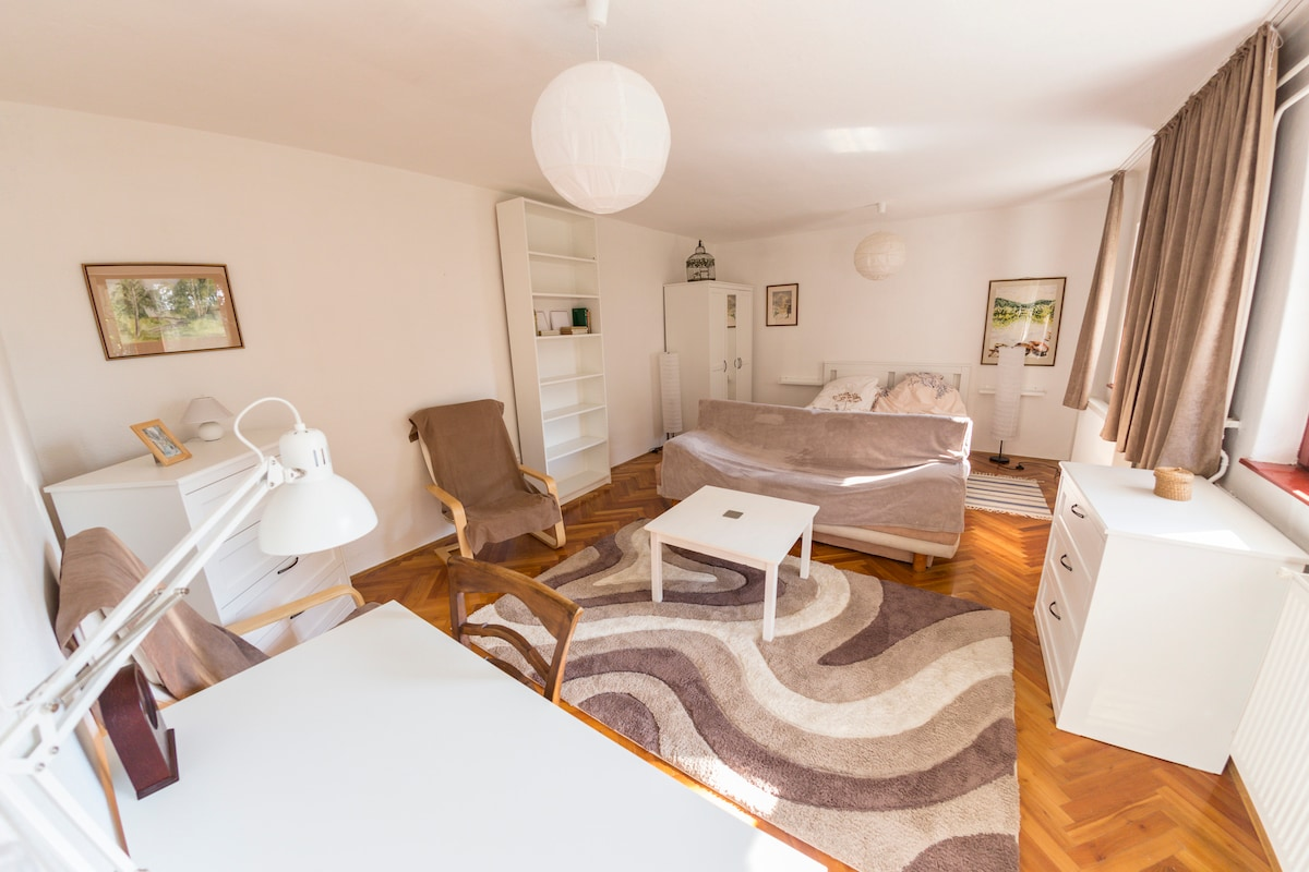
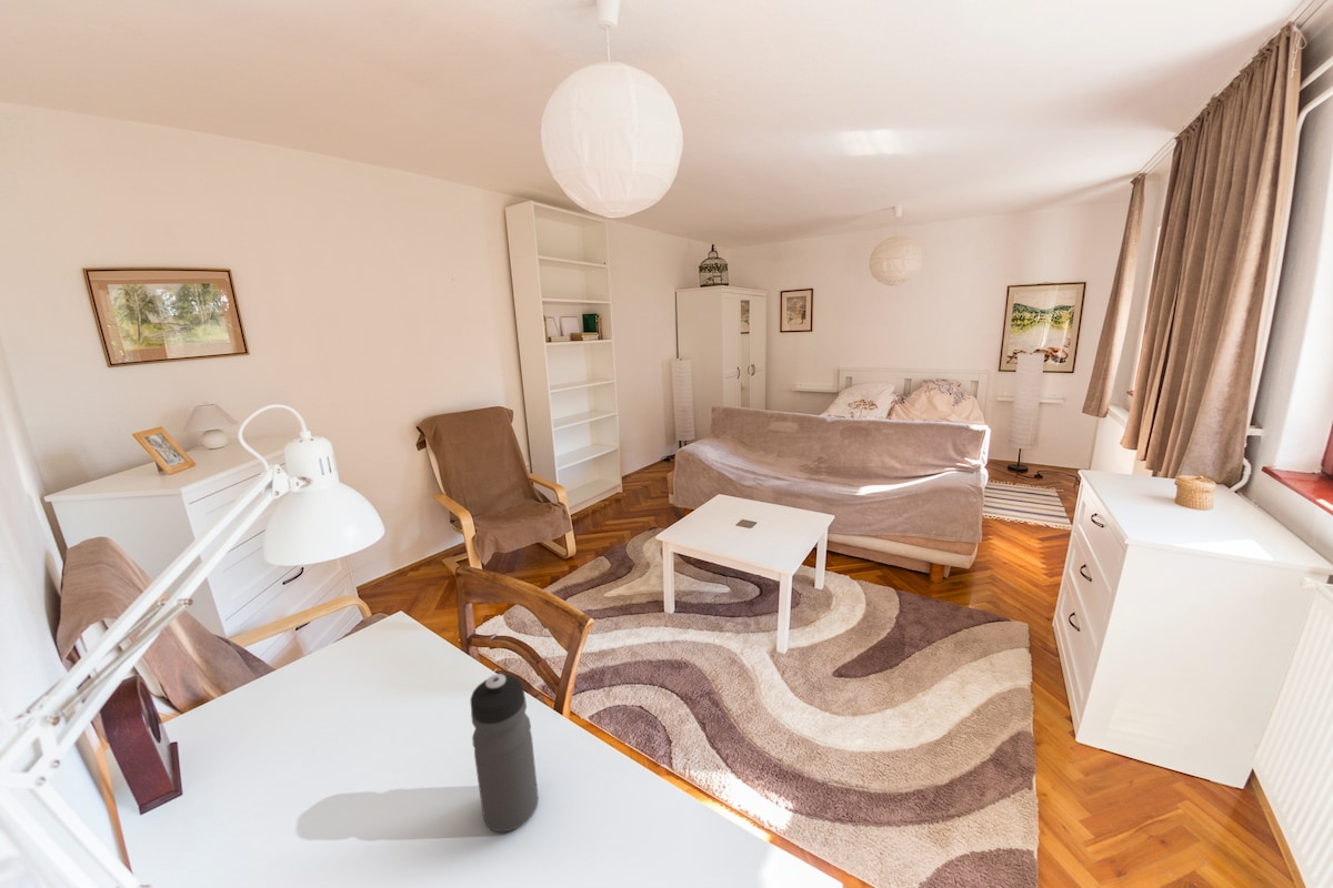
+ water bottle [469,673,540,833]
